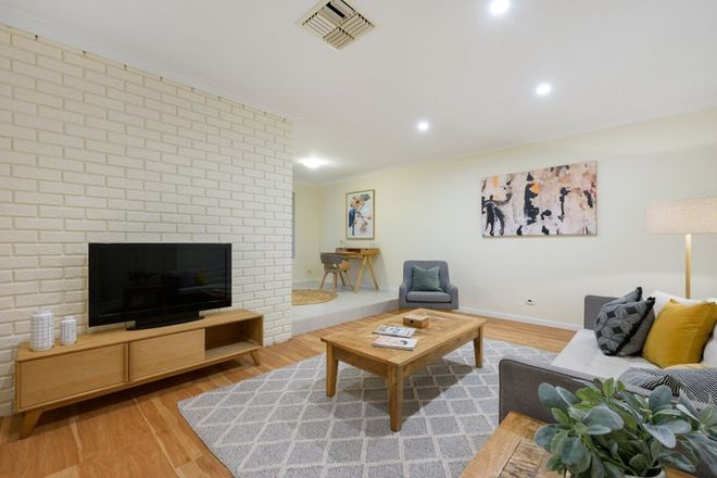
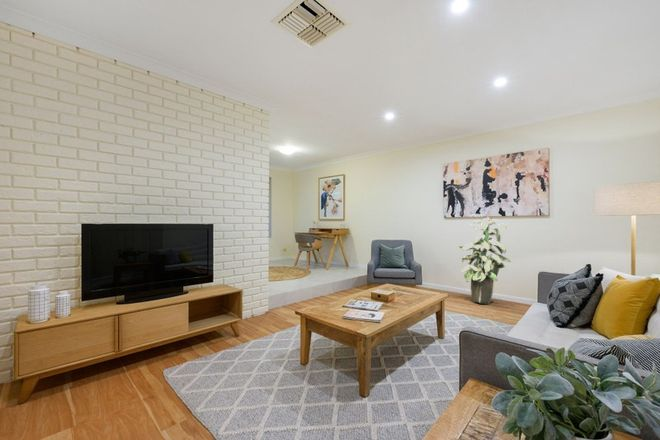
+ indoor plant [457,213,511,305]
